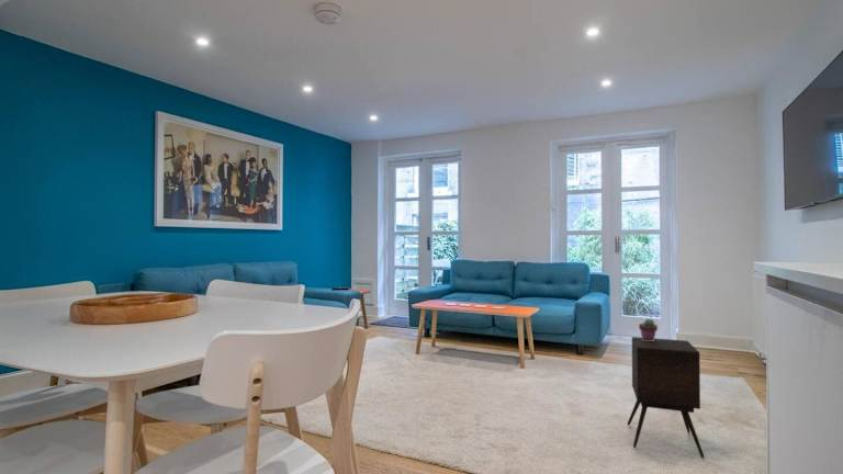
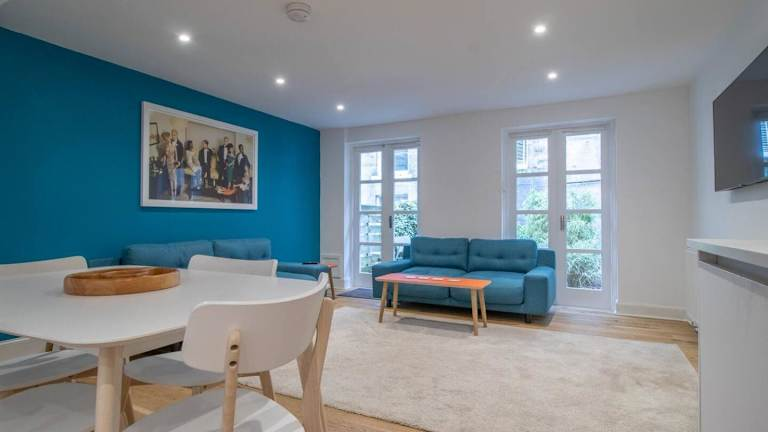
- potted succulent [638,318,659,341]
- side table [627,336,706,459]
